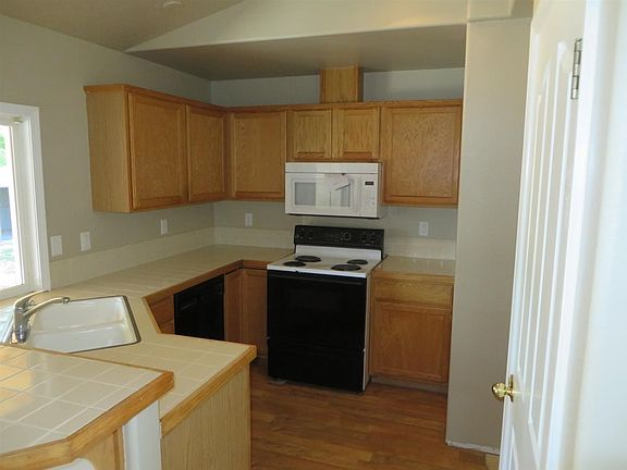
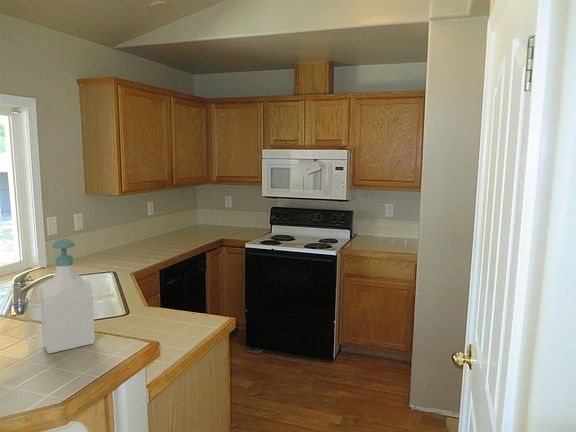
+ soap bottle [39,238,96,354]
